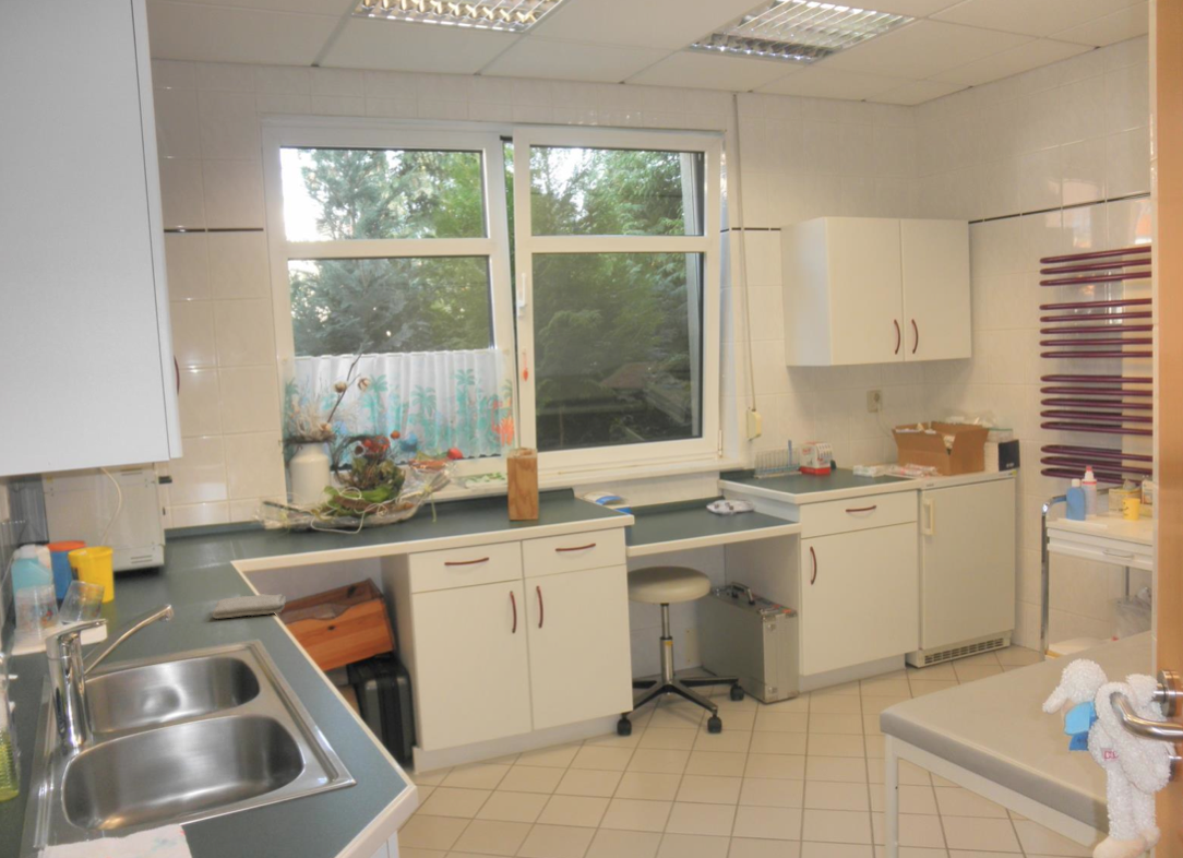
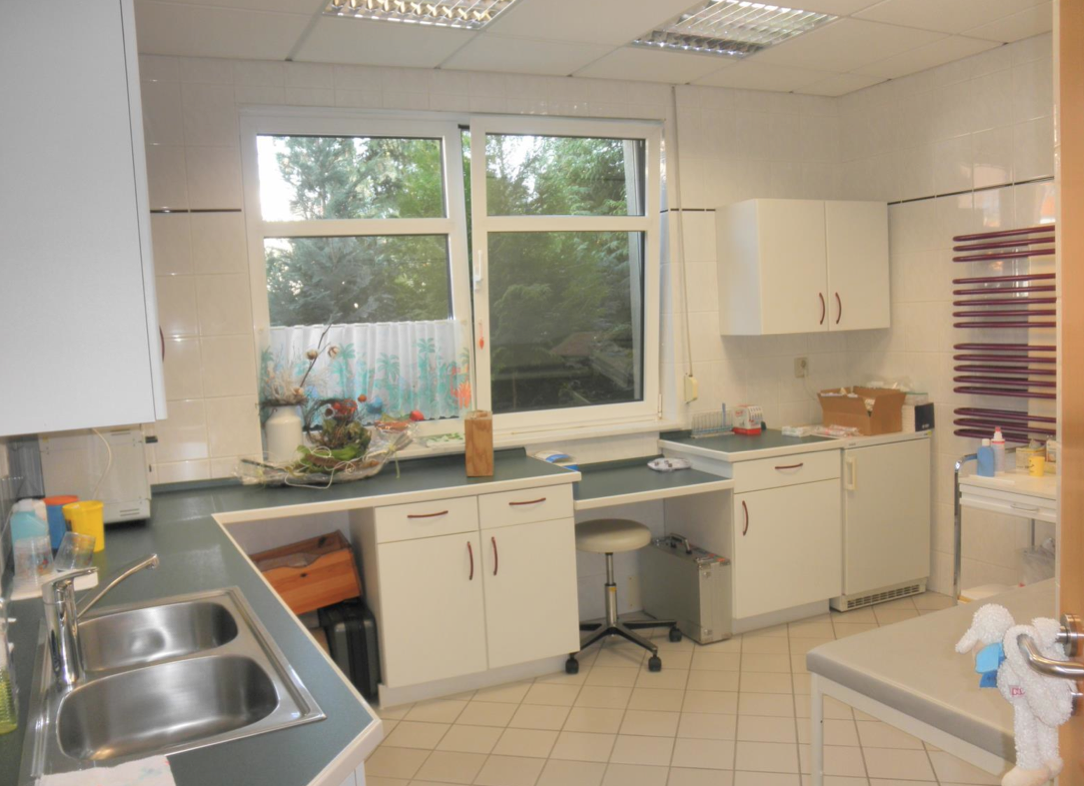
- washcloth [211,593,287,620]
